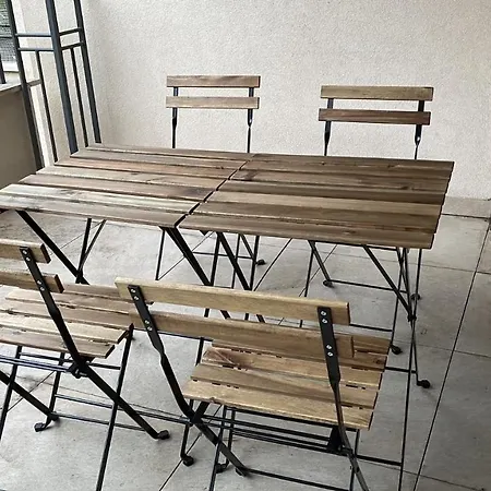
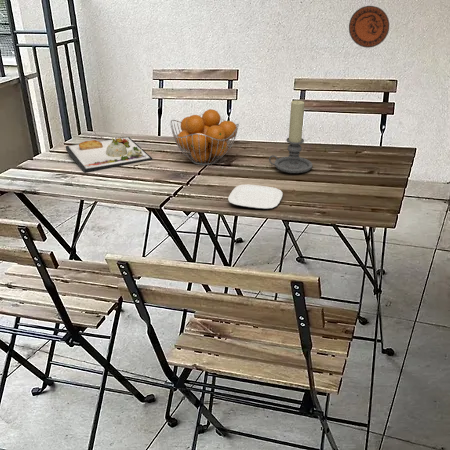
+ fruit basket [170,108,240,166]
+ candle holder [268,100,313,174]
+ dinner plate [65,136,153,174]
+ decorative plate [348,5,390,49]
+ plate [227,183,284,210]
